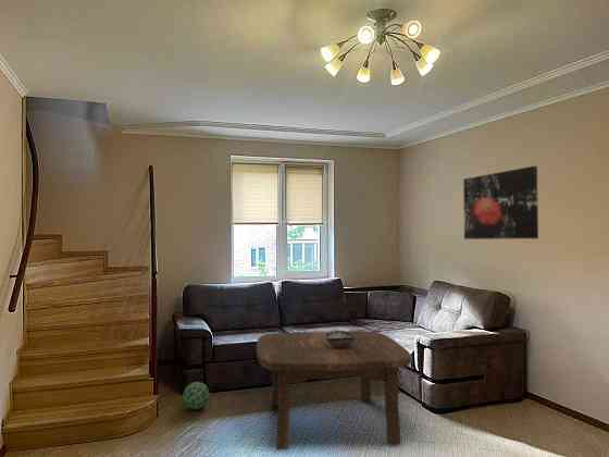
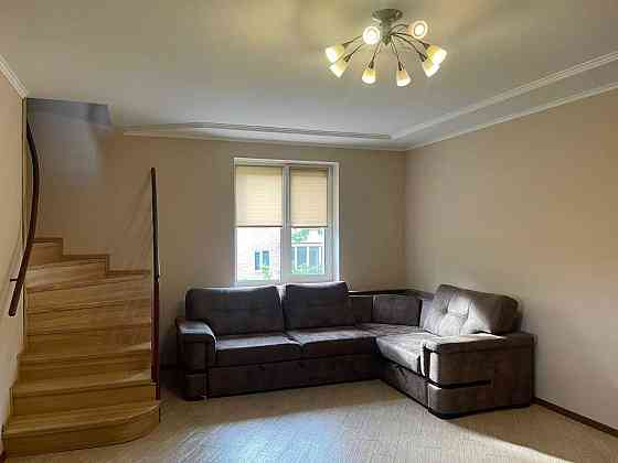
- wall art [462,165,539,240]
- volleyball [182,381,211,410]
- coffee table [256,330,413,450]
- decorative bowl [325,330,356,348]
